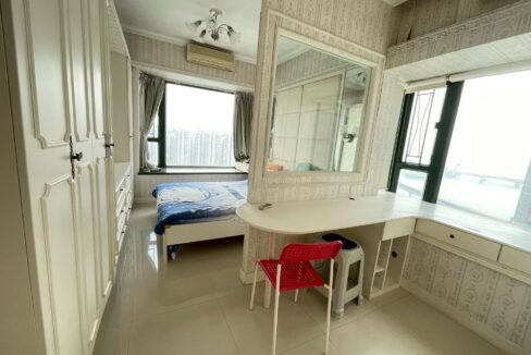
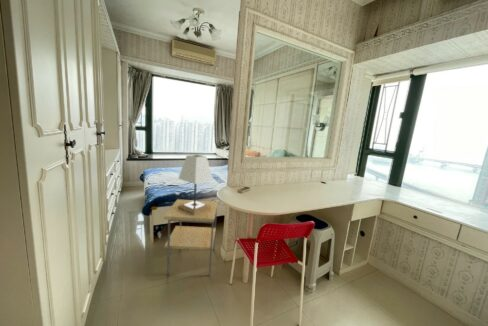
+ lamp [177,153,214,215]
+ side table [163,198,218,277]
